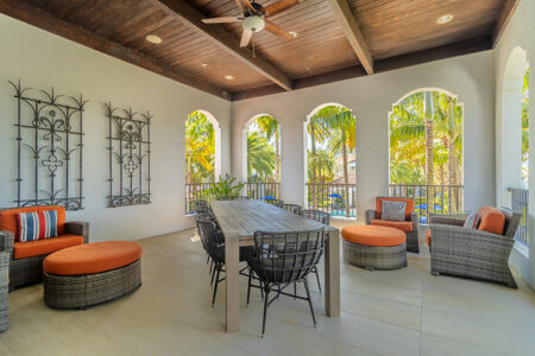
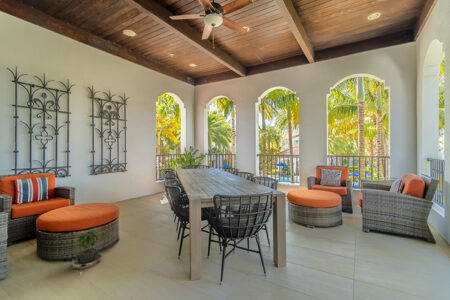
+ potted plant [71,228,103,276]
